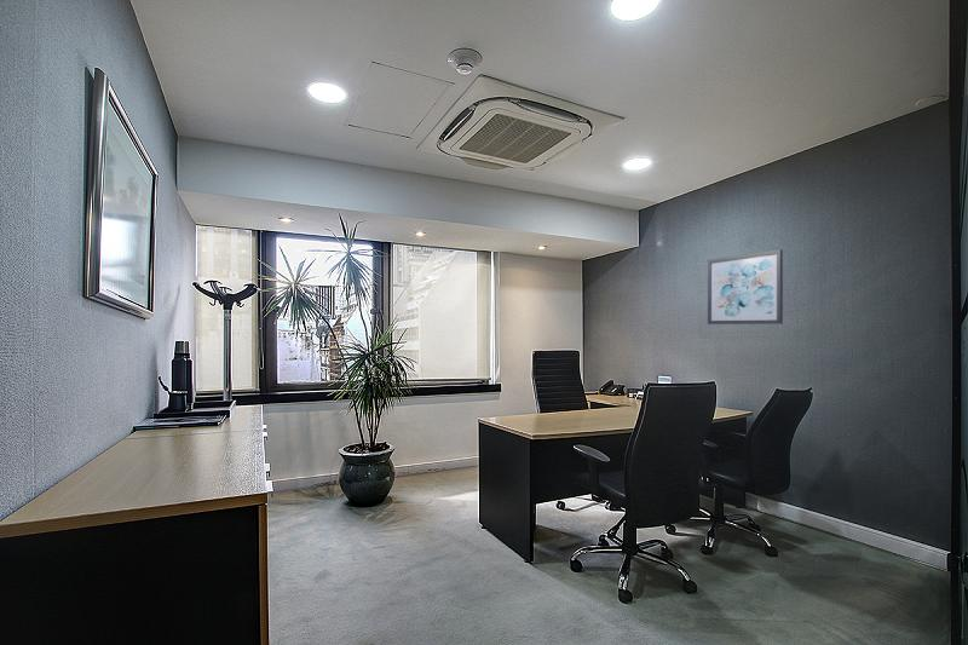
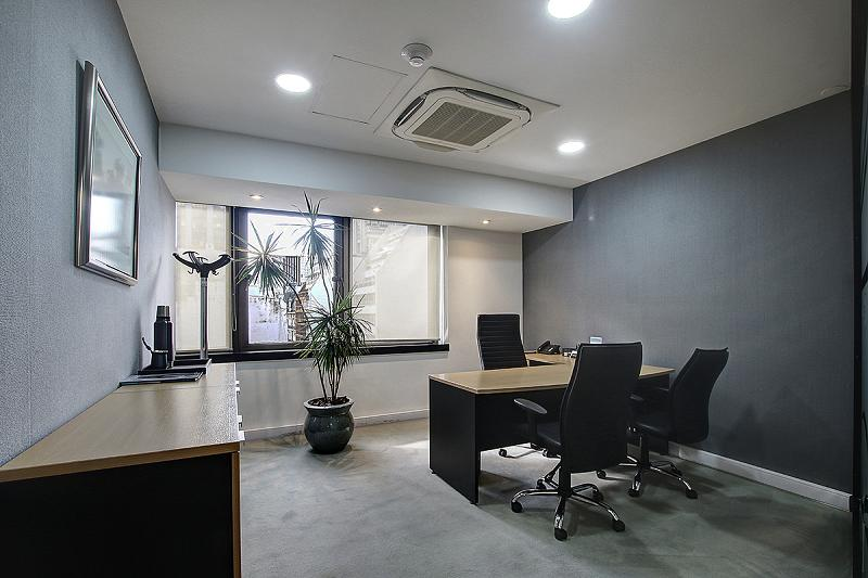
- wall art [707,248,784,326]
